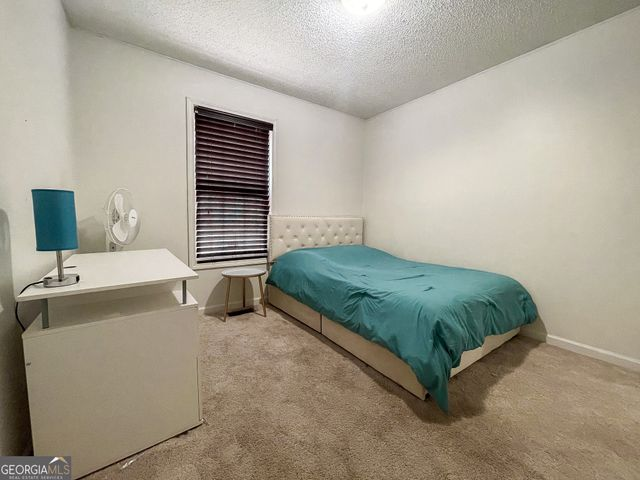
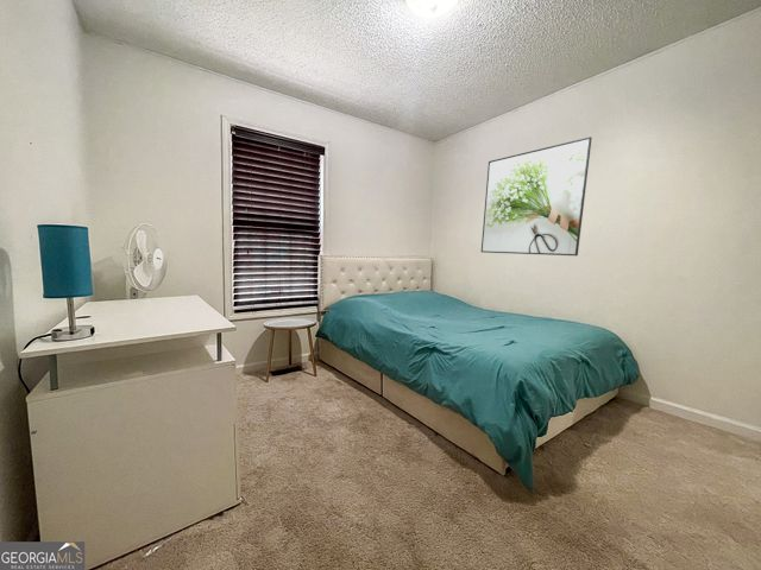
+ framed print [480,135,593,256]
